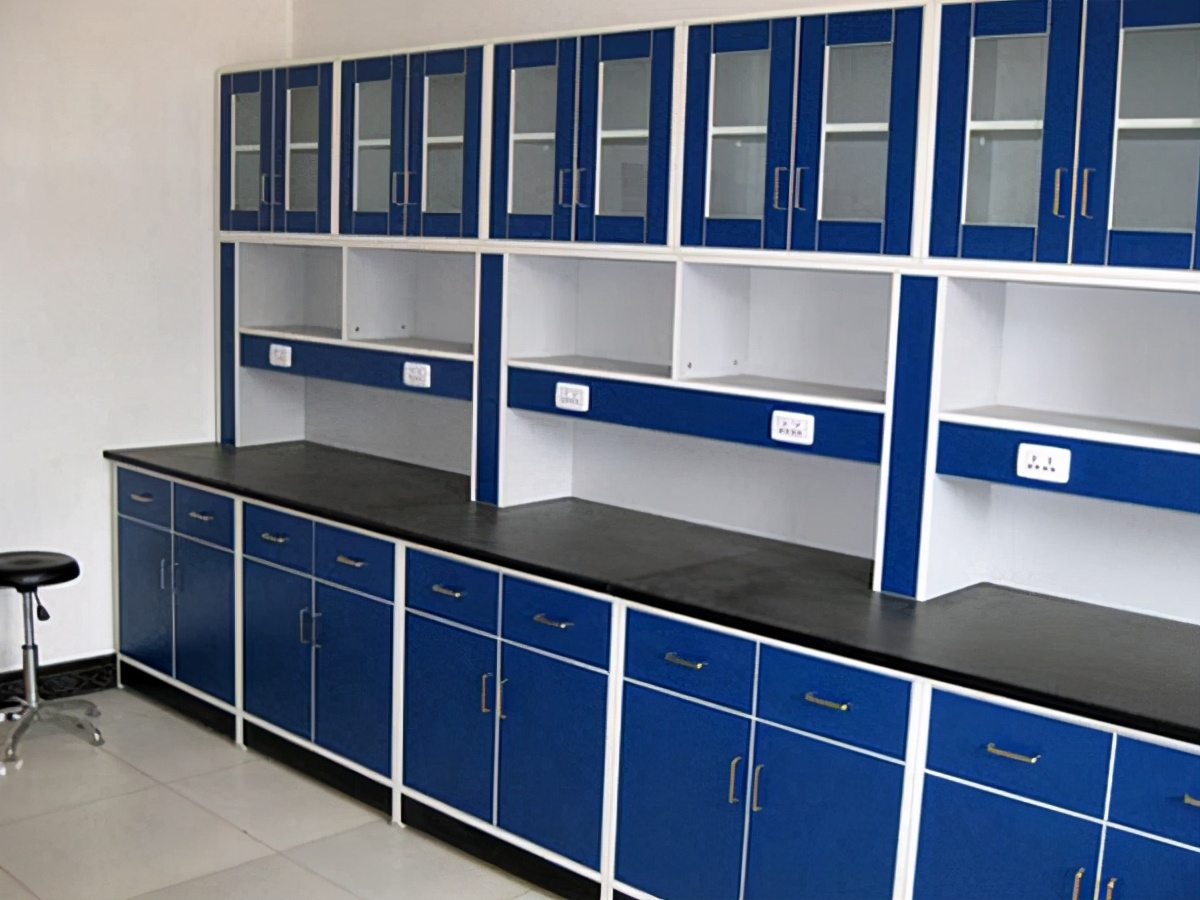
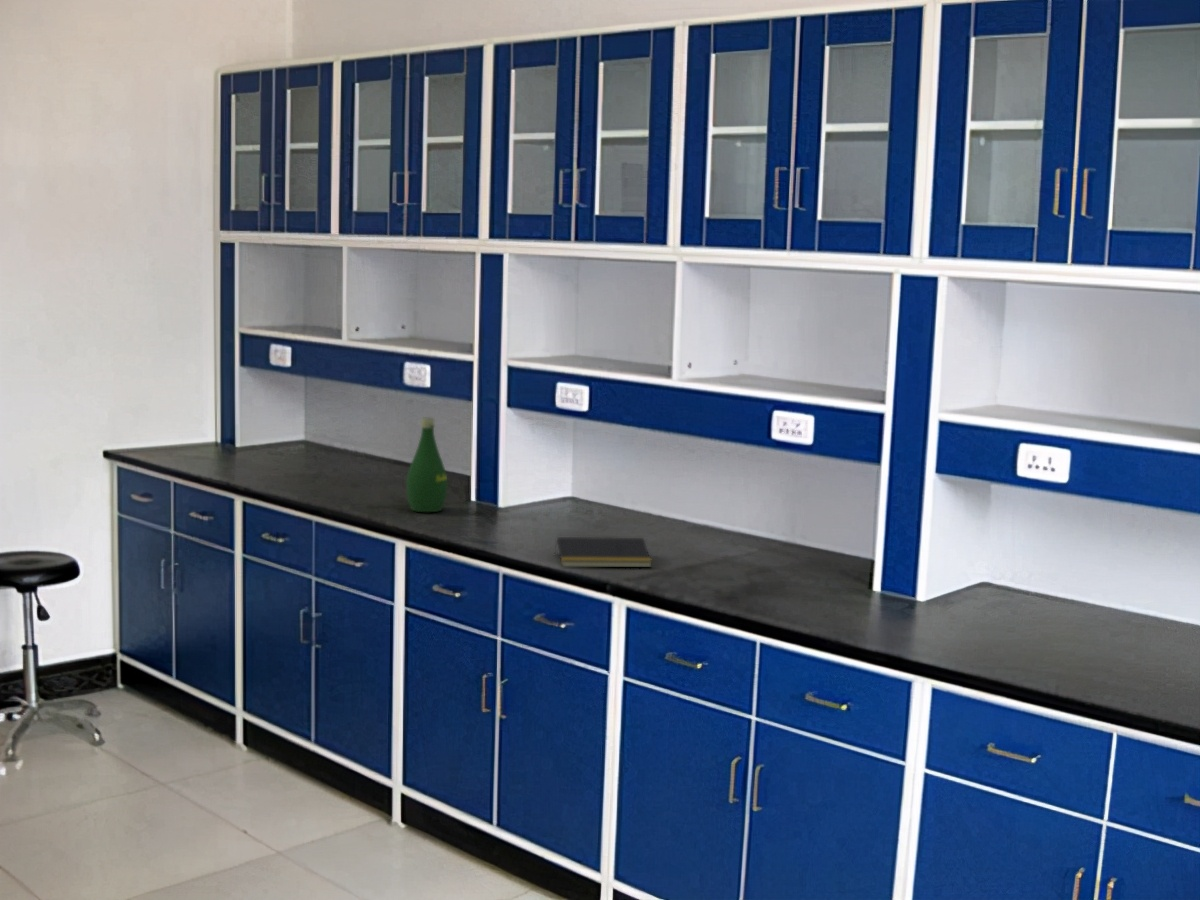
+ bottle [405,417,448,513]
+ notepad [554,536,653,568]
